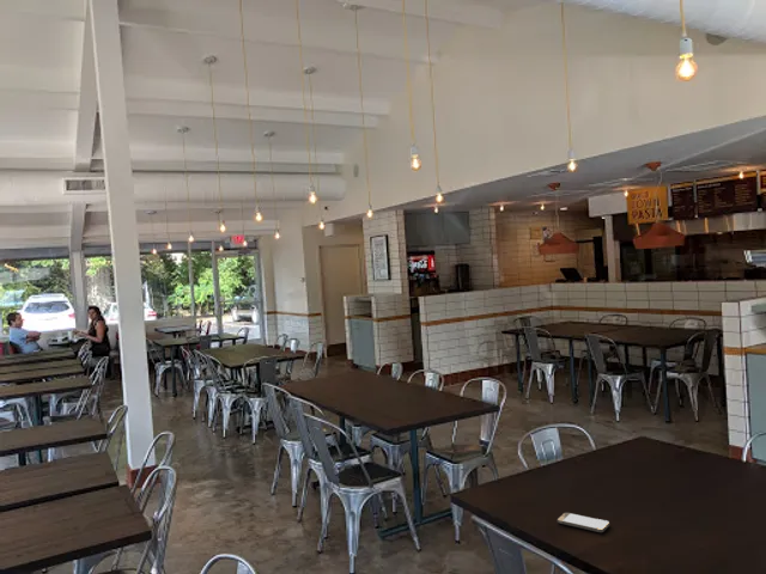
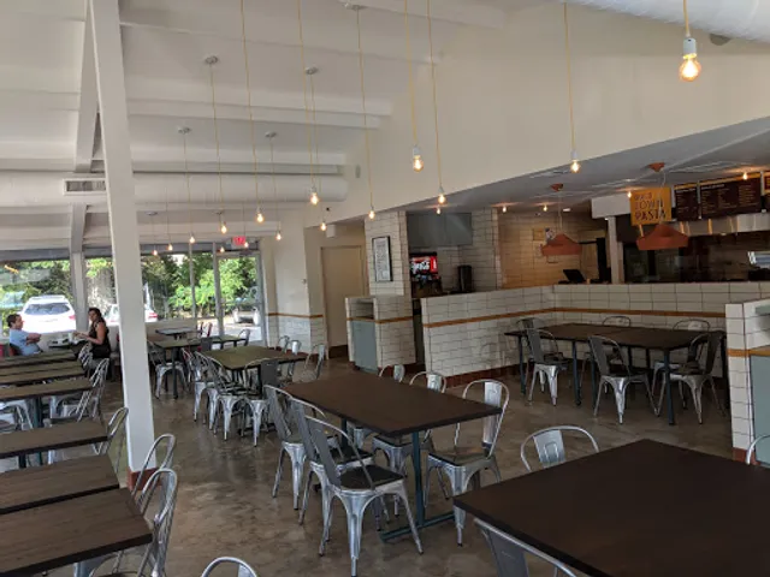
- smartphone [557,512,610,533]
